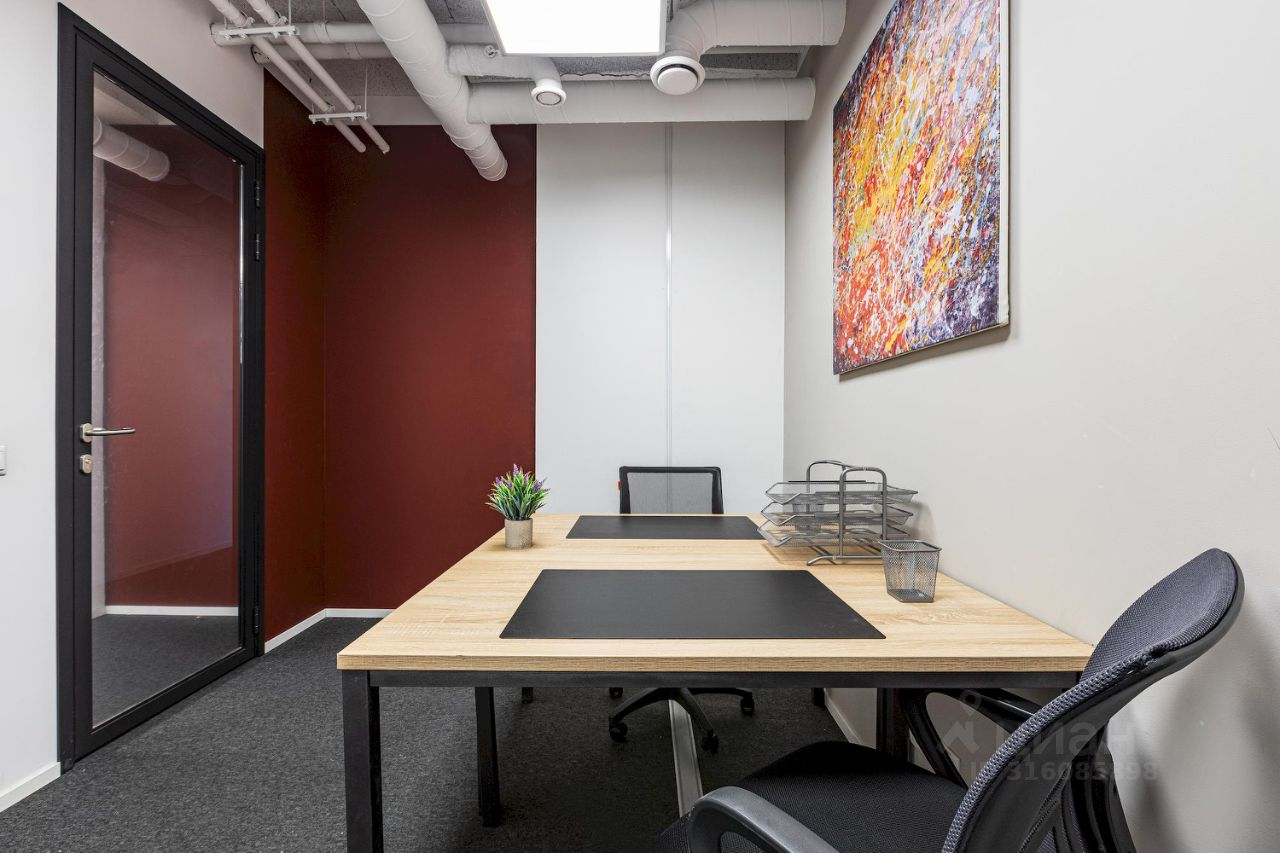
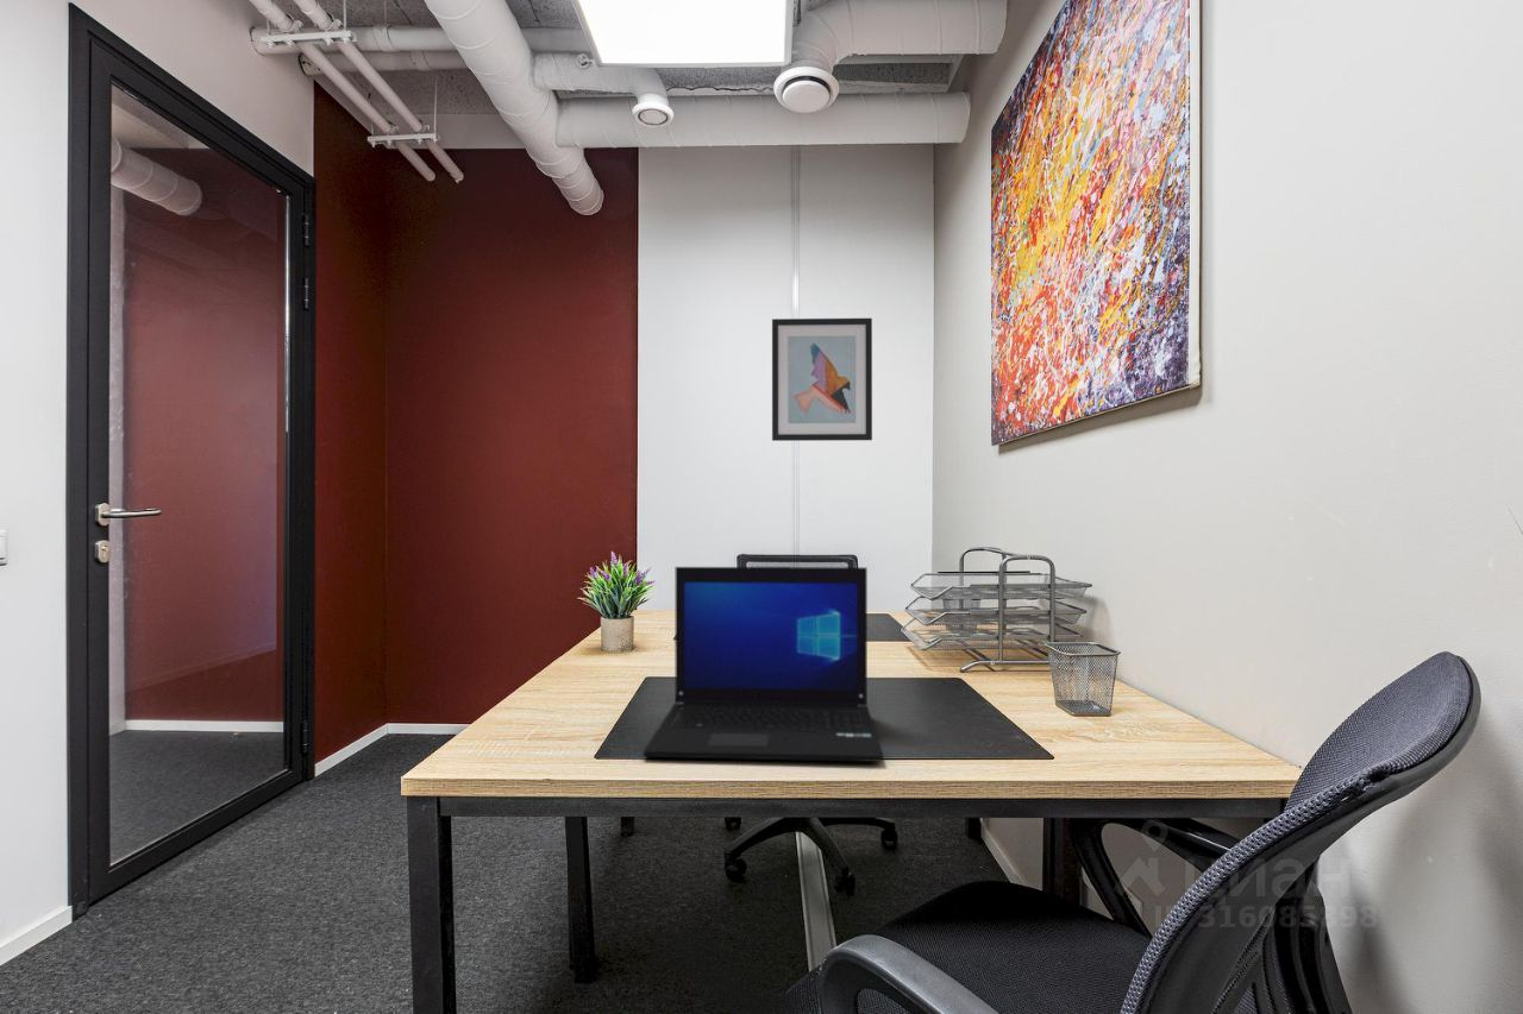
+ wall art [771,317,873,442]
+ laptop [643,566,884,763]
